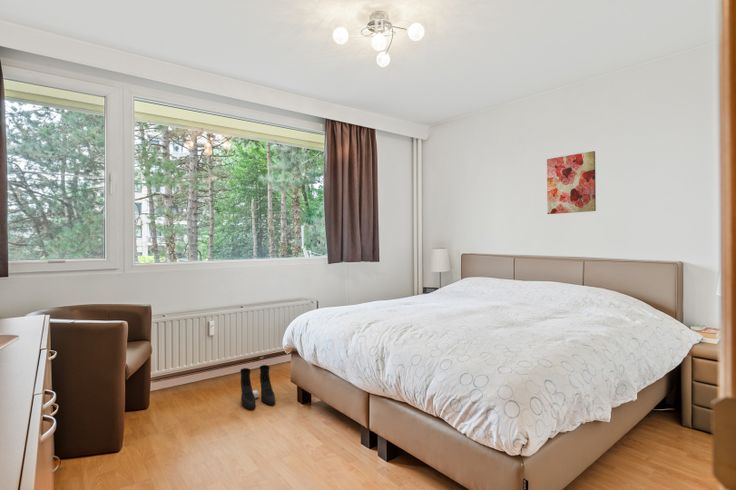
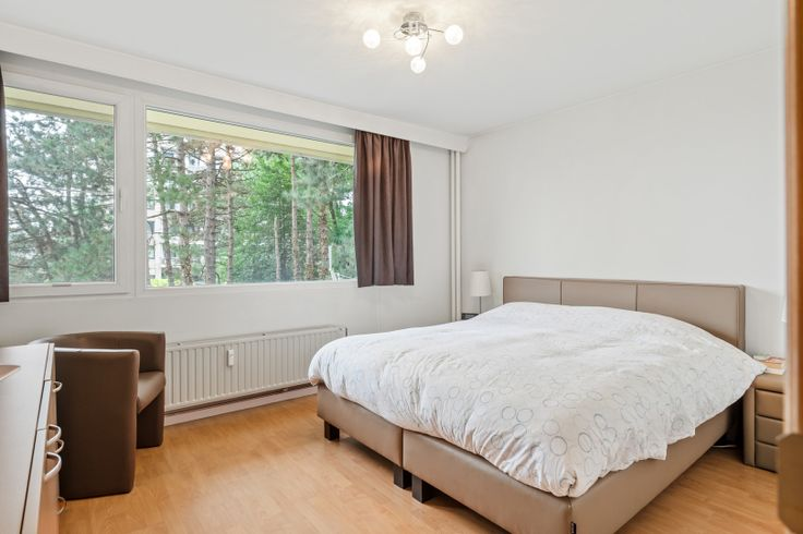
- wall art [546,150,597,215]
- boots [239,364,276,411]
